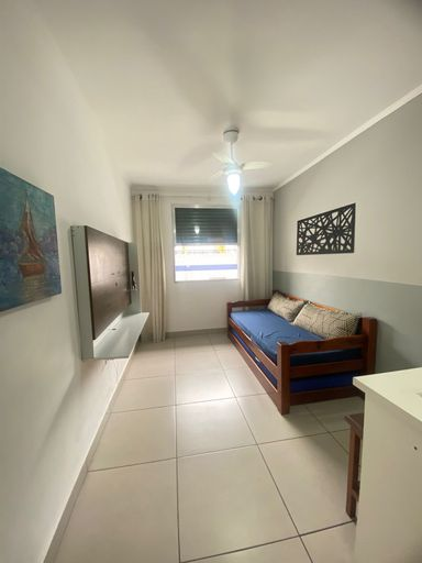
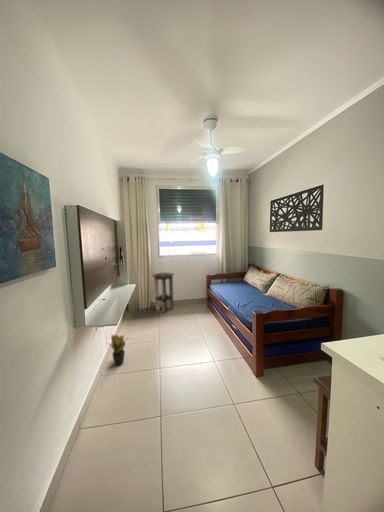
+ bar stool [152,272,175,313]
+ potted plant [107,334,130,367]
